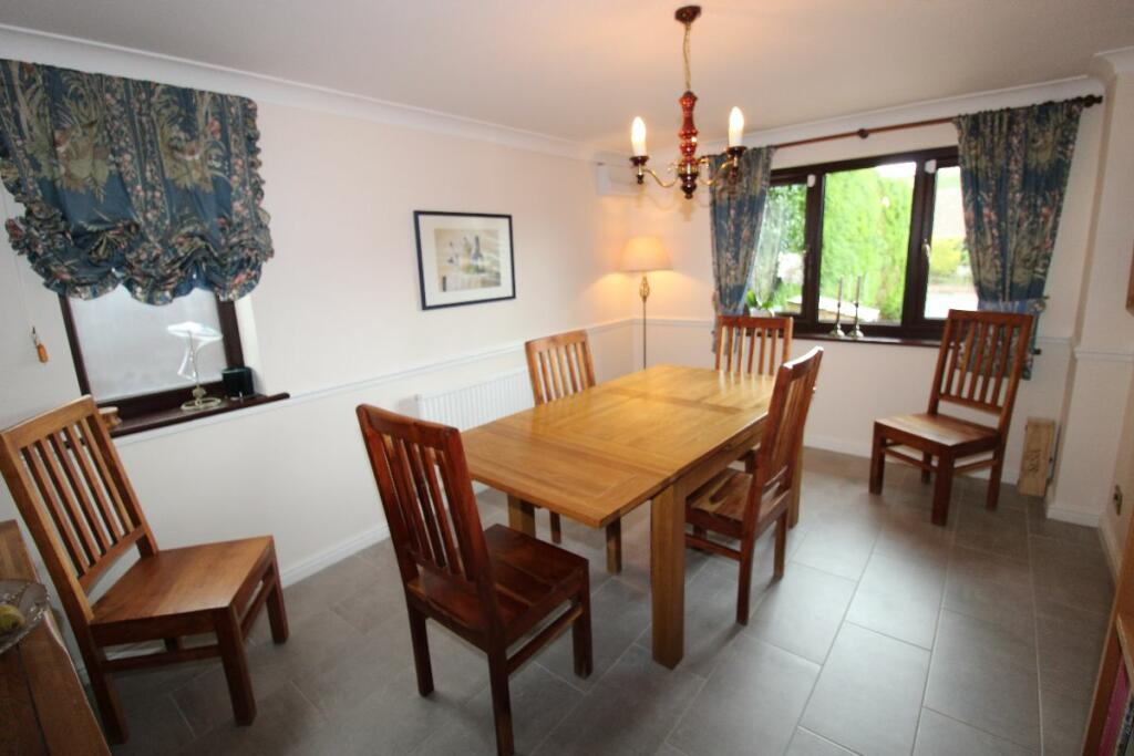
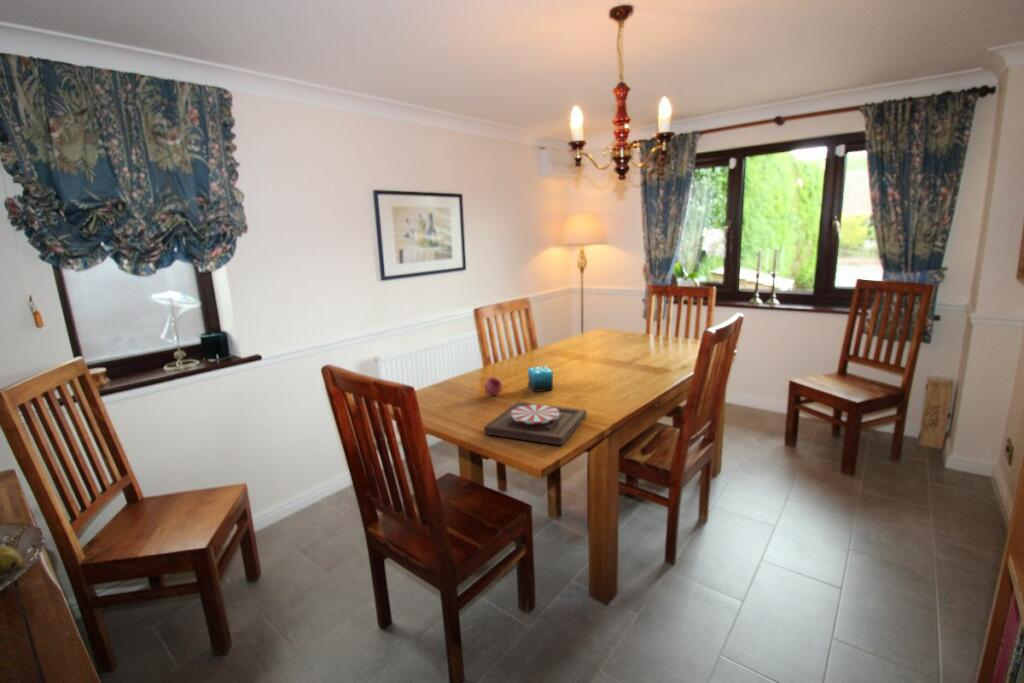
+ plate [483,401,587,446]
+ fruit [483,376,503,396]
+ candle [527,361,554,393]
